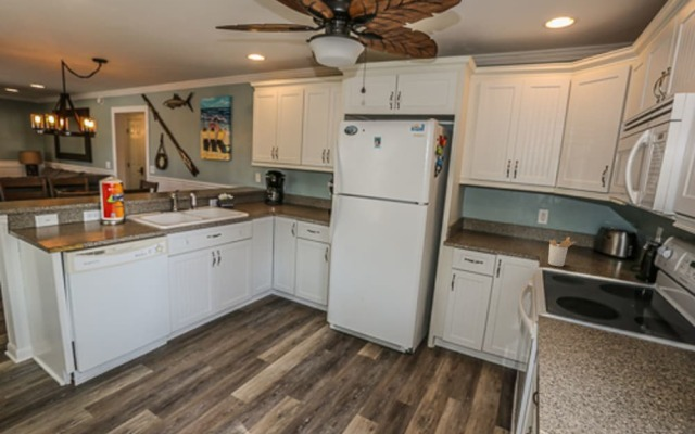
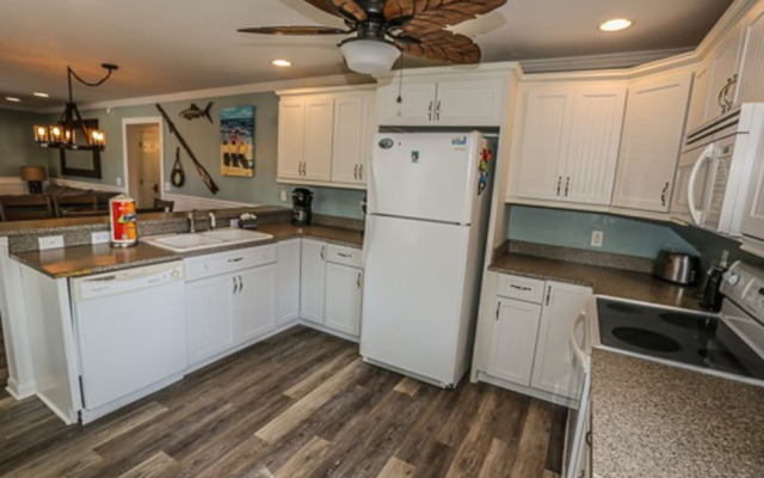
- utensil holder [547,235,577,267]
